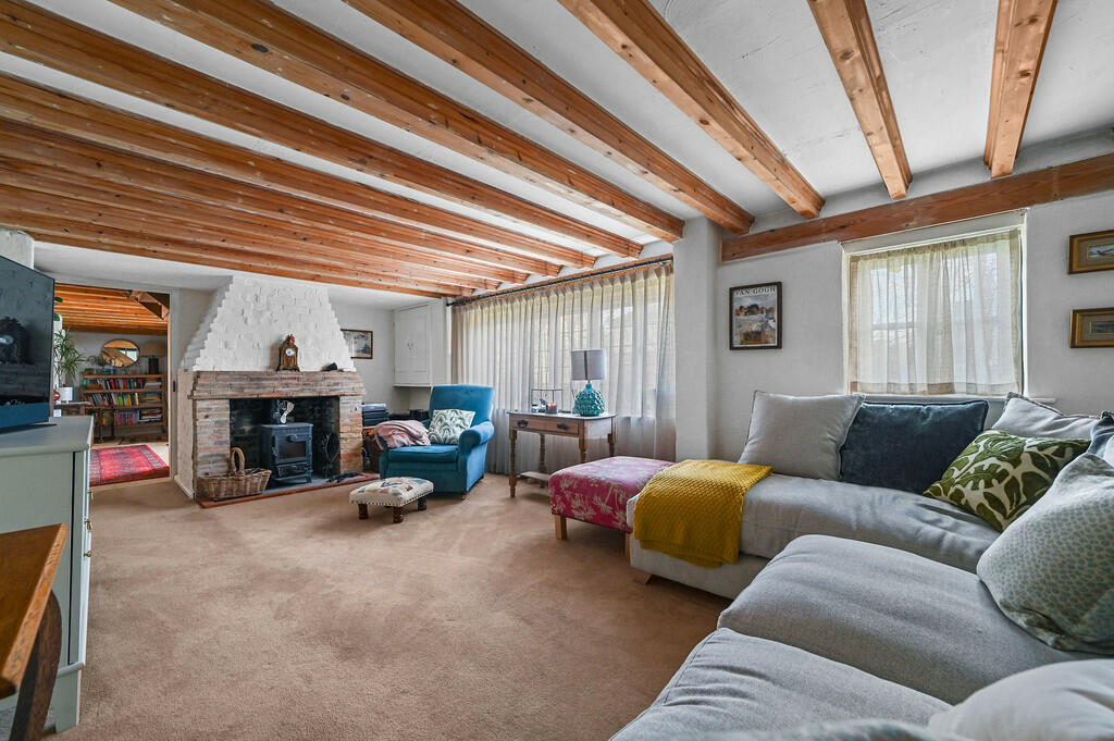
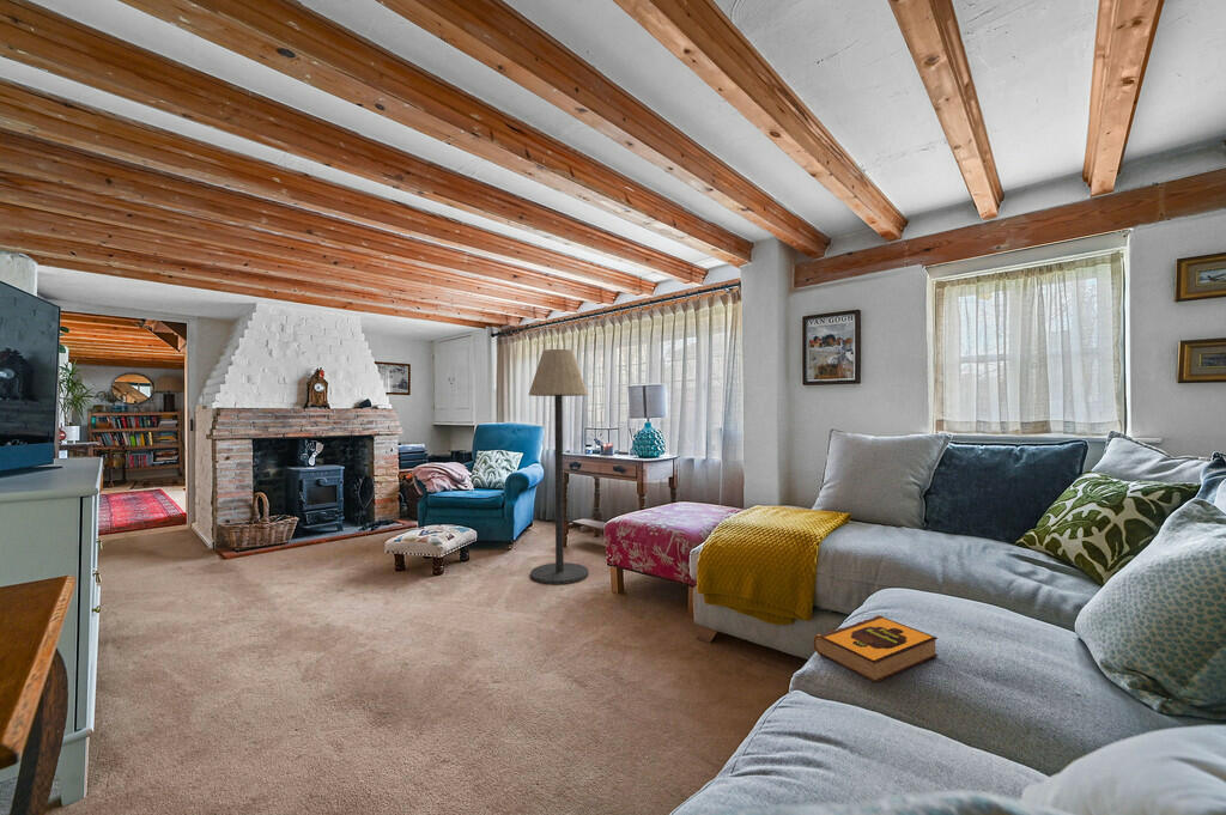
+ floor lamp [528,348,589,585]
+ hardback book [812,614,939,683]
